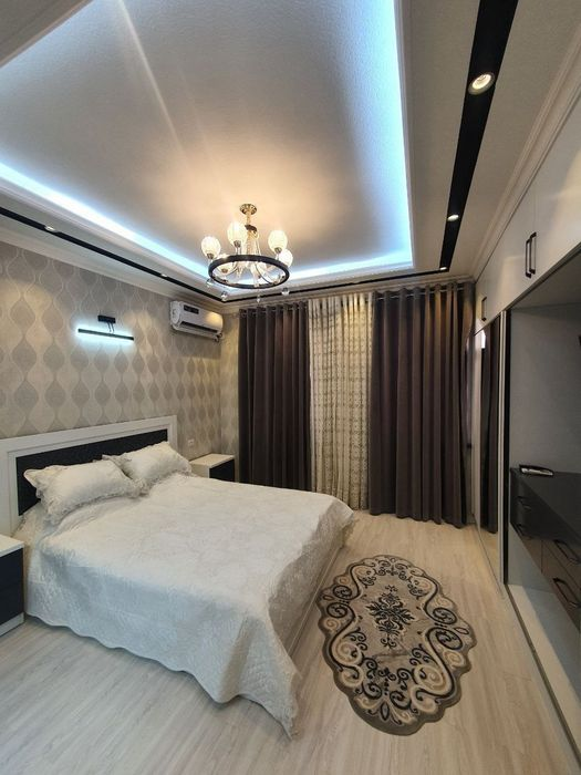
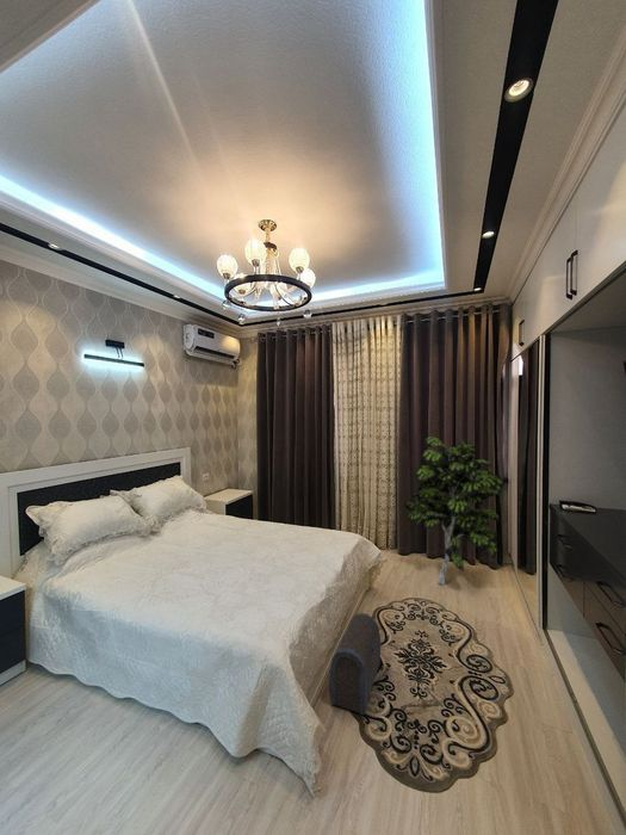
+ indoor plant [403,434,506,587]
+ treasure chest [328,612,382,717]
